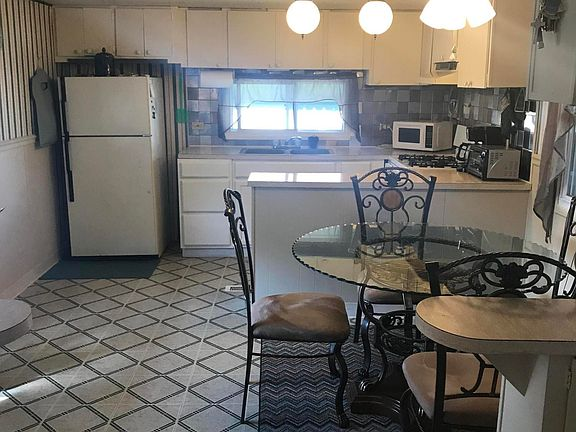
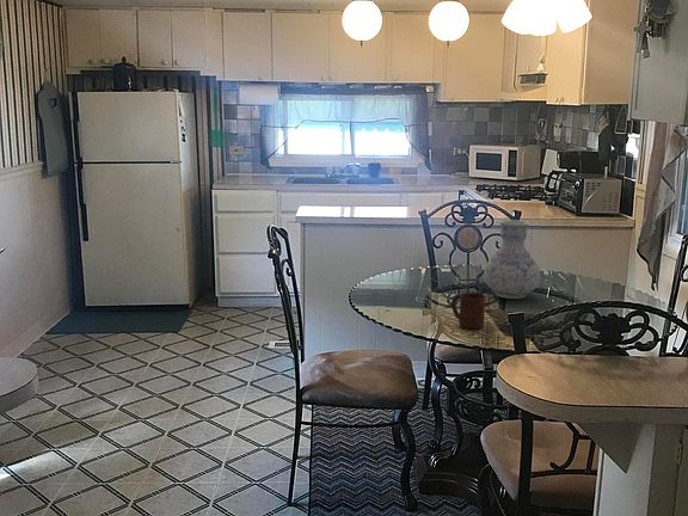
+ cup [450,291,486,330]
+ vase [483,219,541,300]
